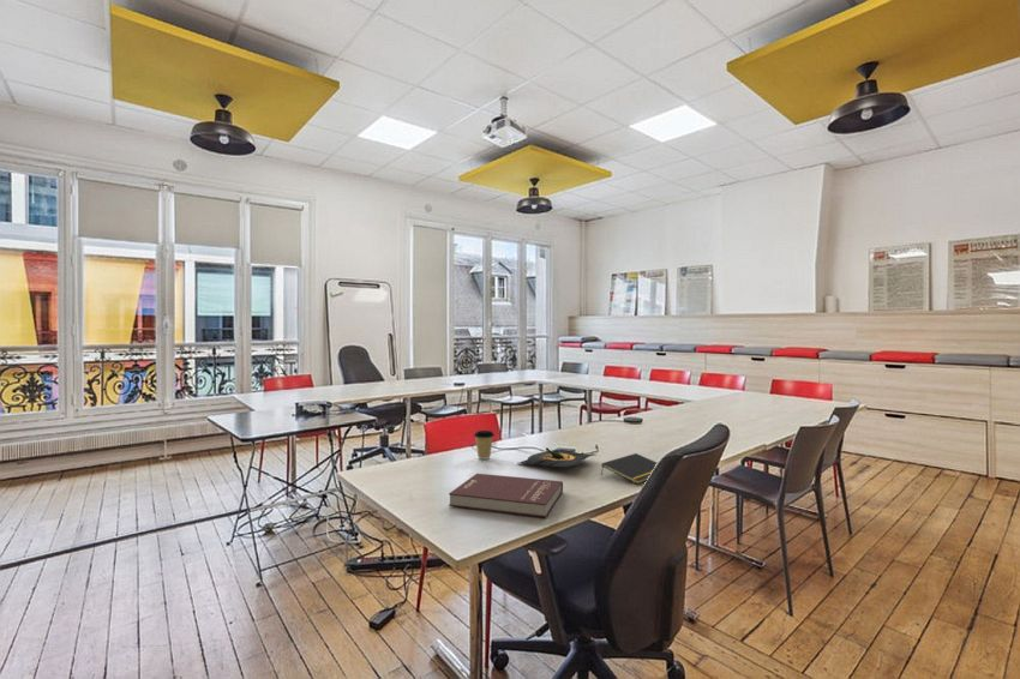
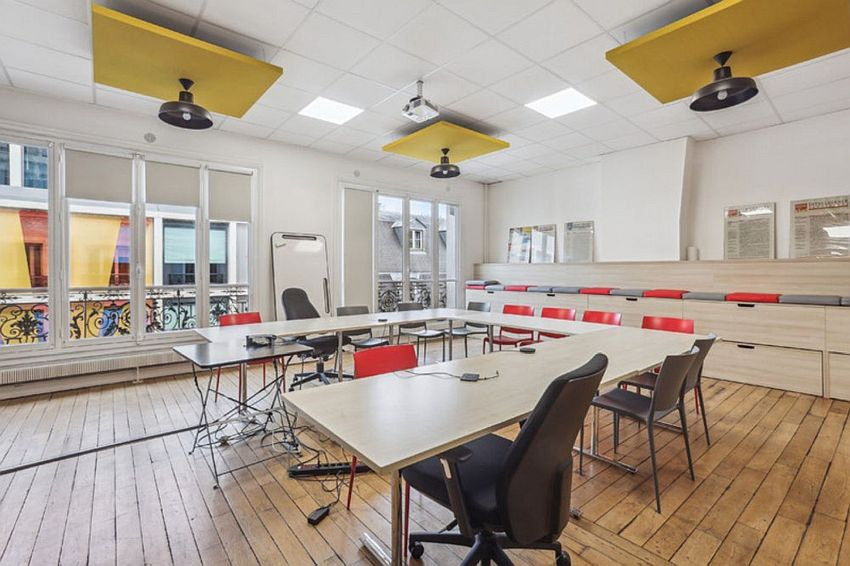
- coffee cup [473,429,496,461]
- notepad [600,452,658,485]
- tequila [517,446,596,468]
- book [448,473,564,518]
